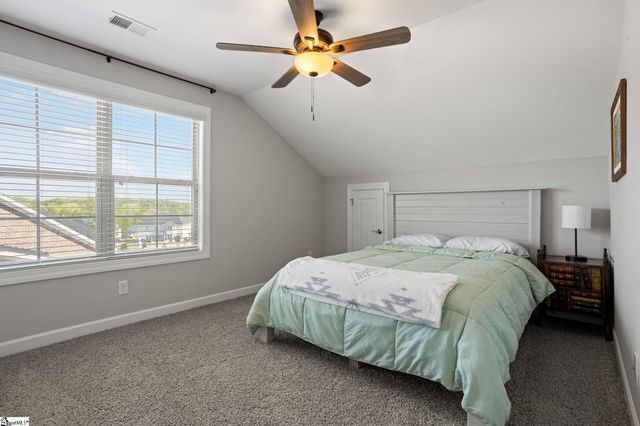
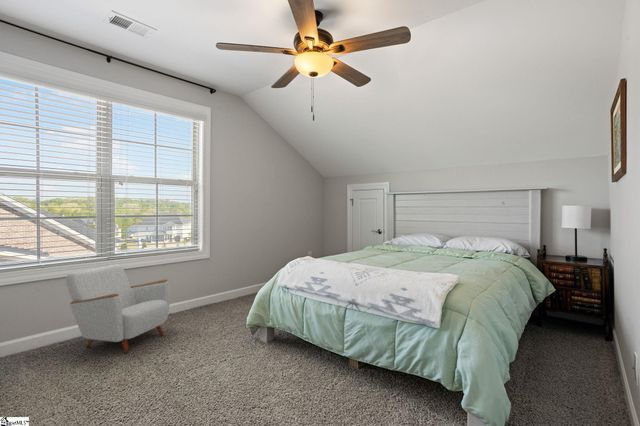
+ armchair [65,263,171,354]
